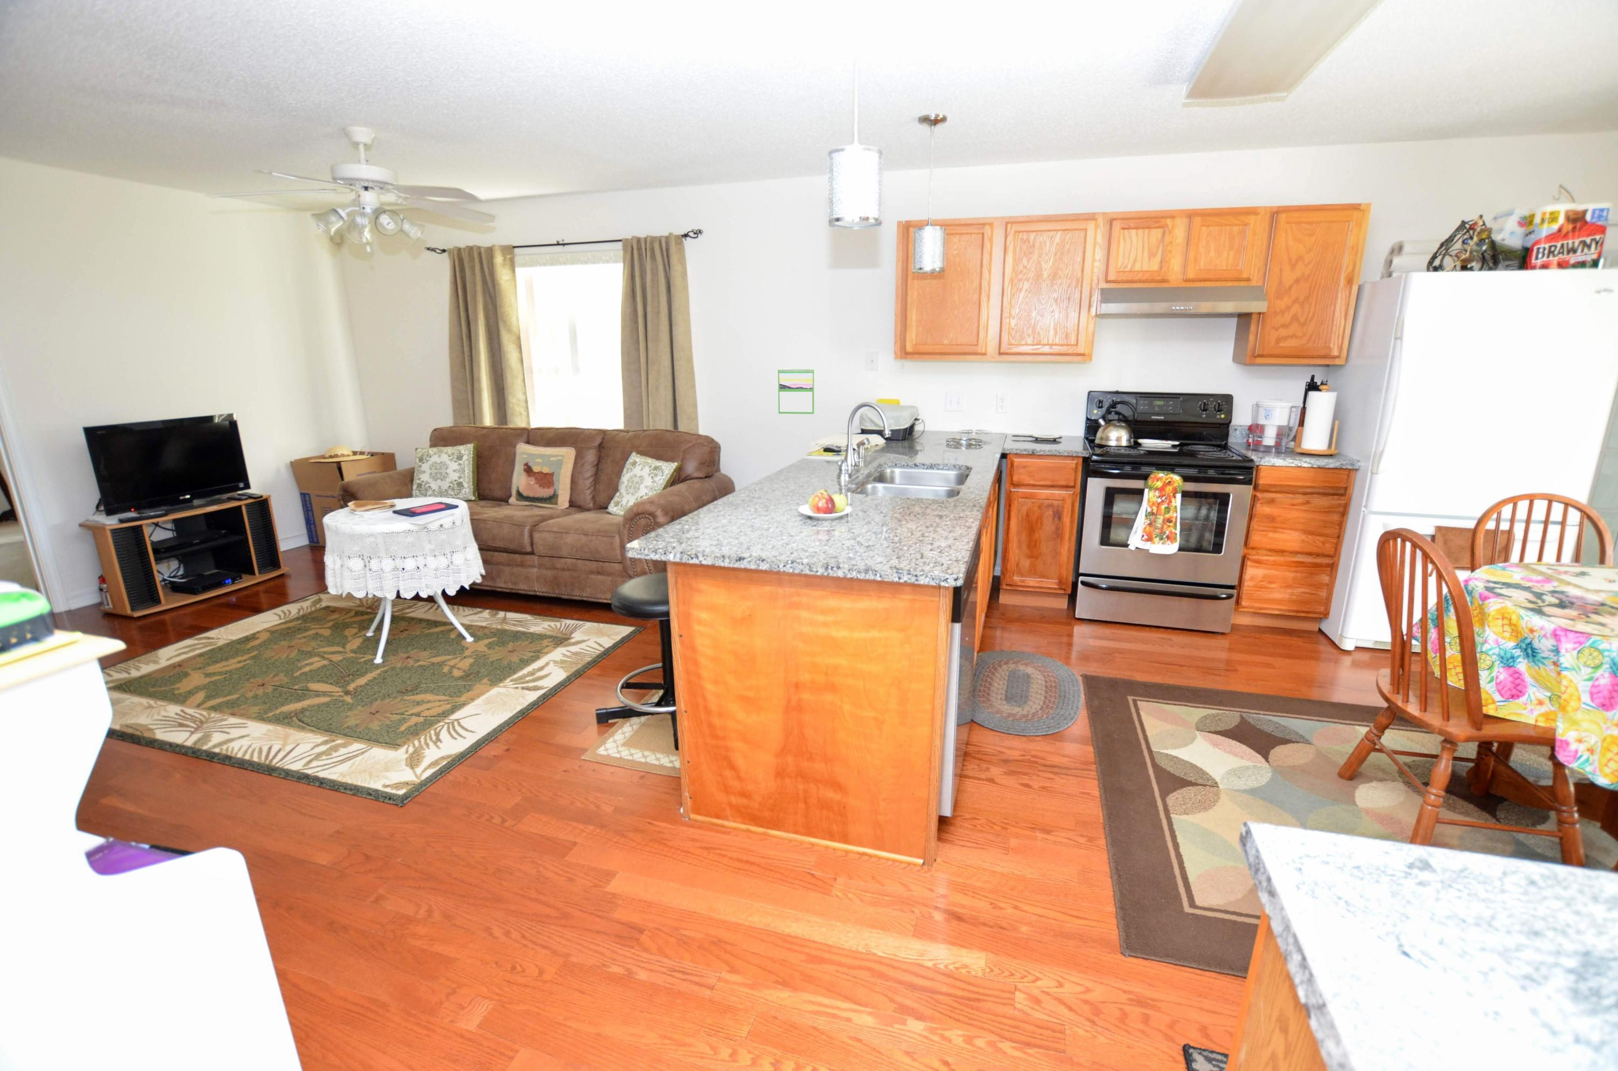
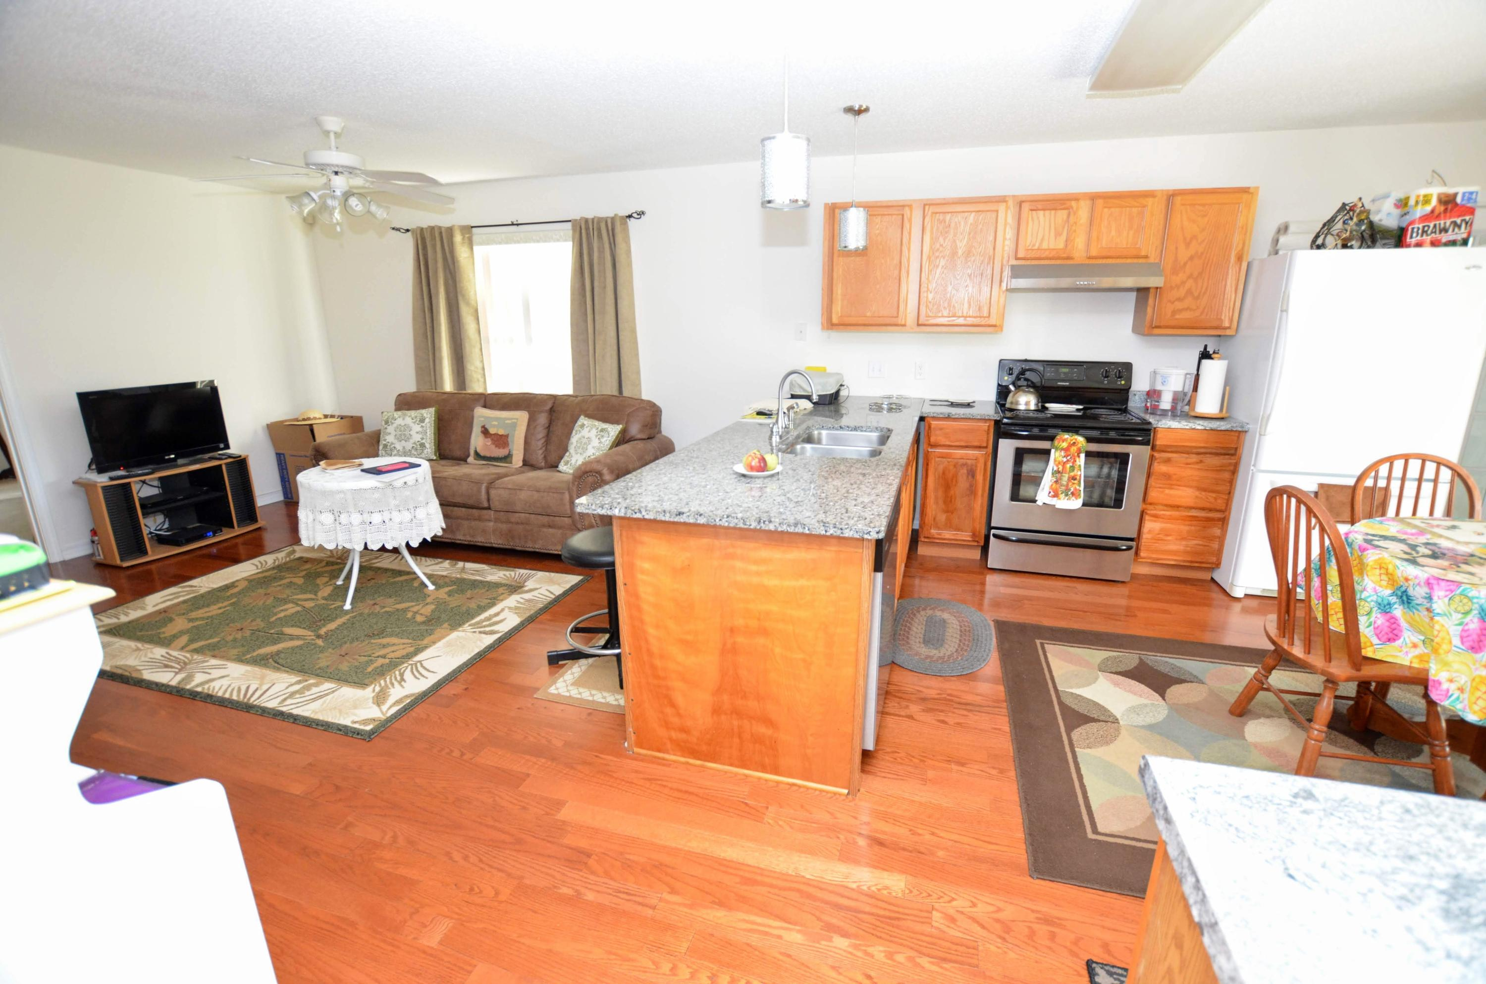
- calendar [777,367,814,415]
